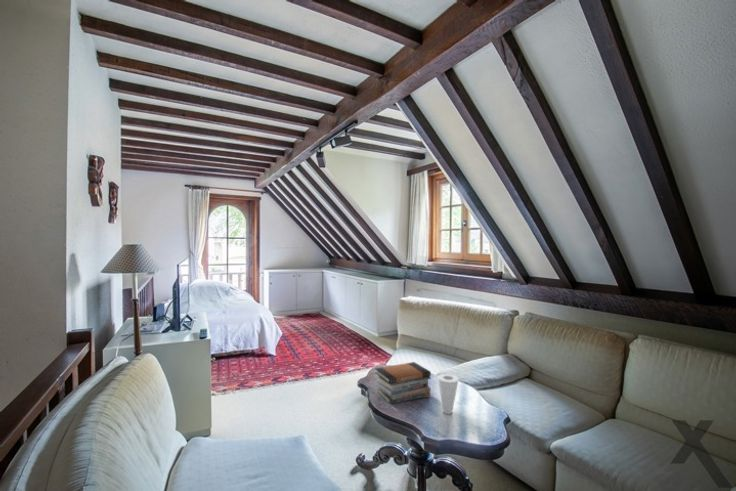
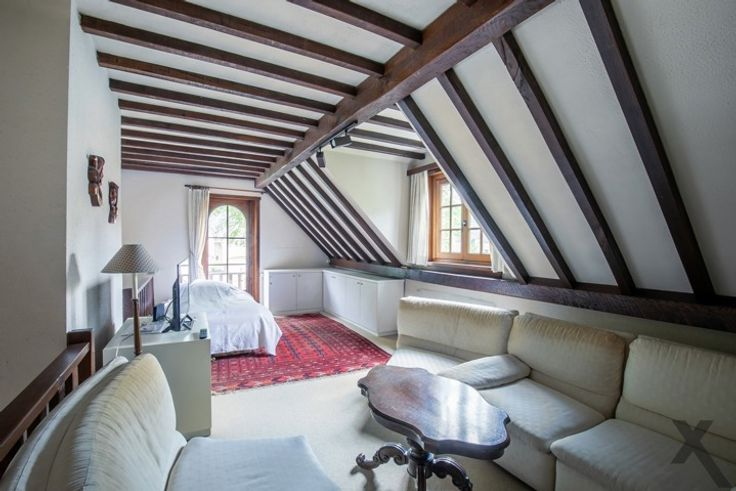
- book stack [374,361,432,405]
- cup [437,373,460,415]
